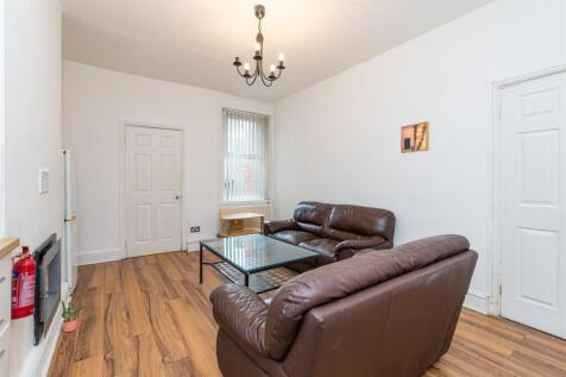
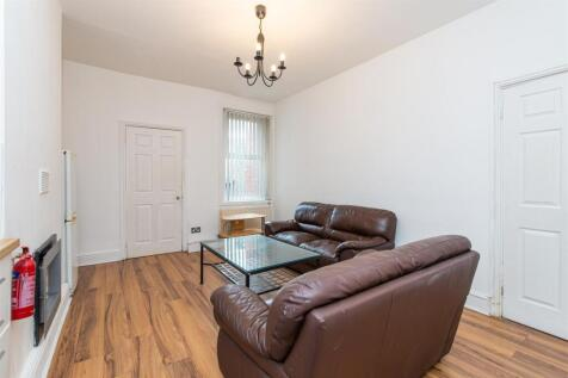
- wall art [400,120,430,155]
- potted plant [61,300,86,333]
